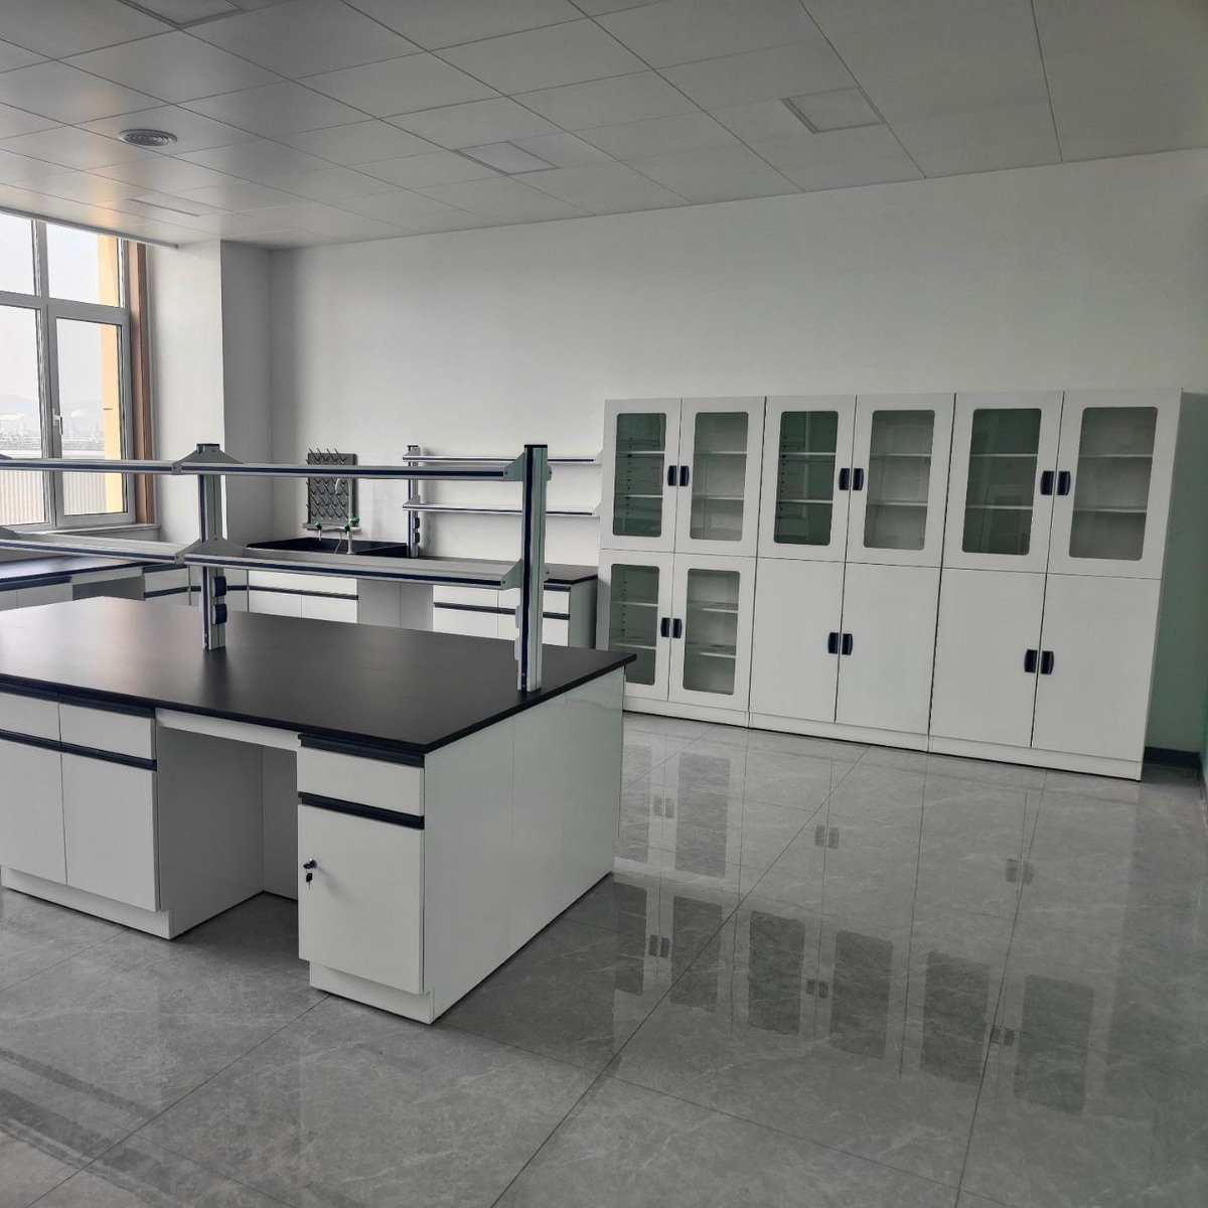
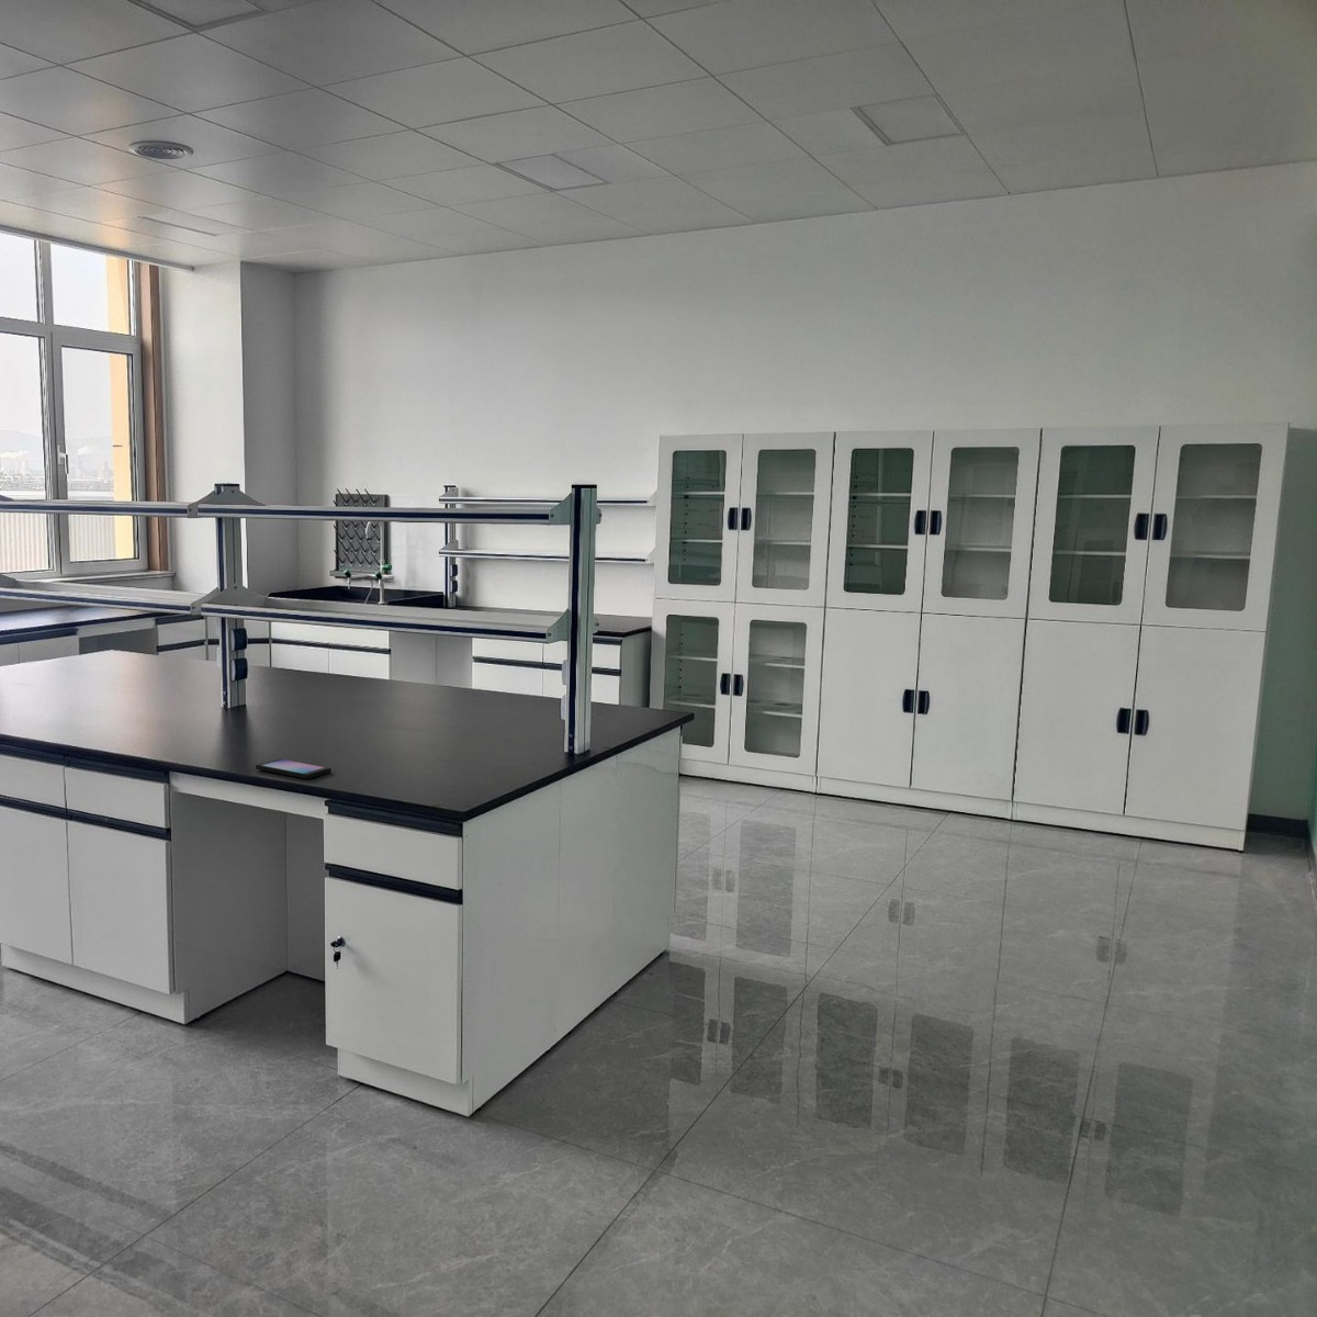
+ smartphone [254,757,333,780]
